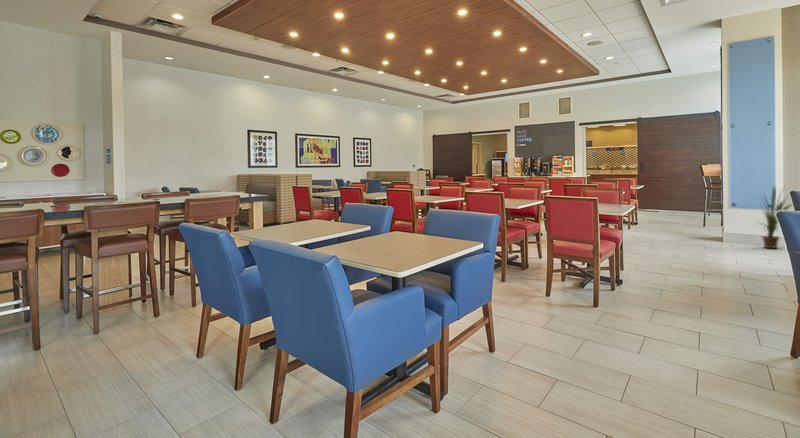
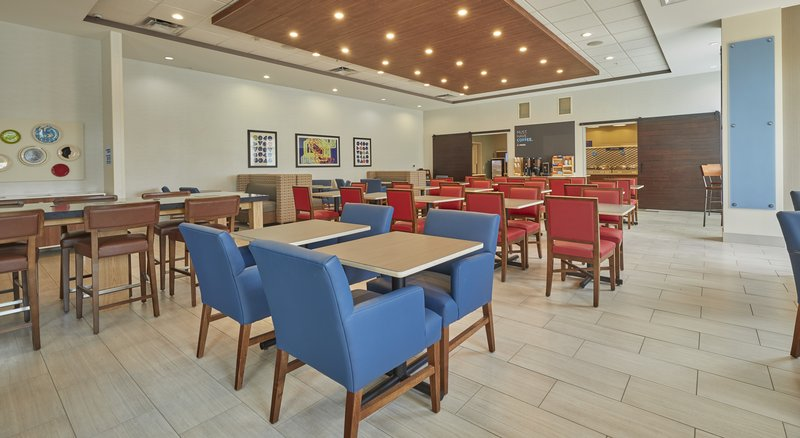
- house plant [746,185,794,249]
